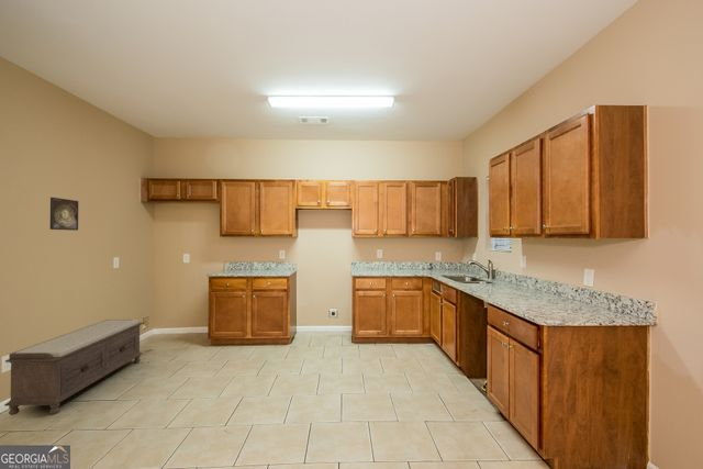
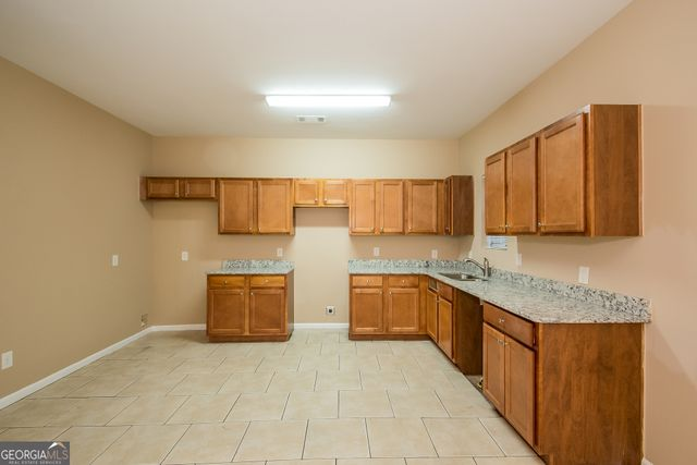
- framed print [49,197,79,232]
- bench [3,319,144,416]
